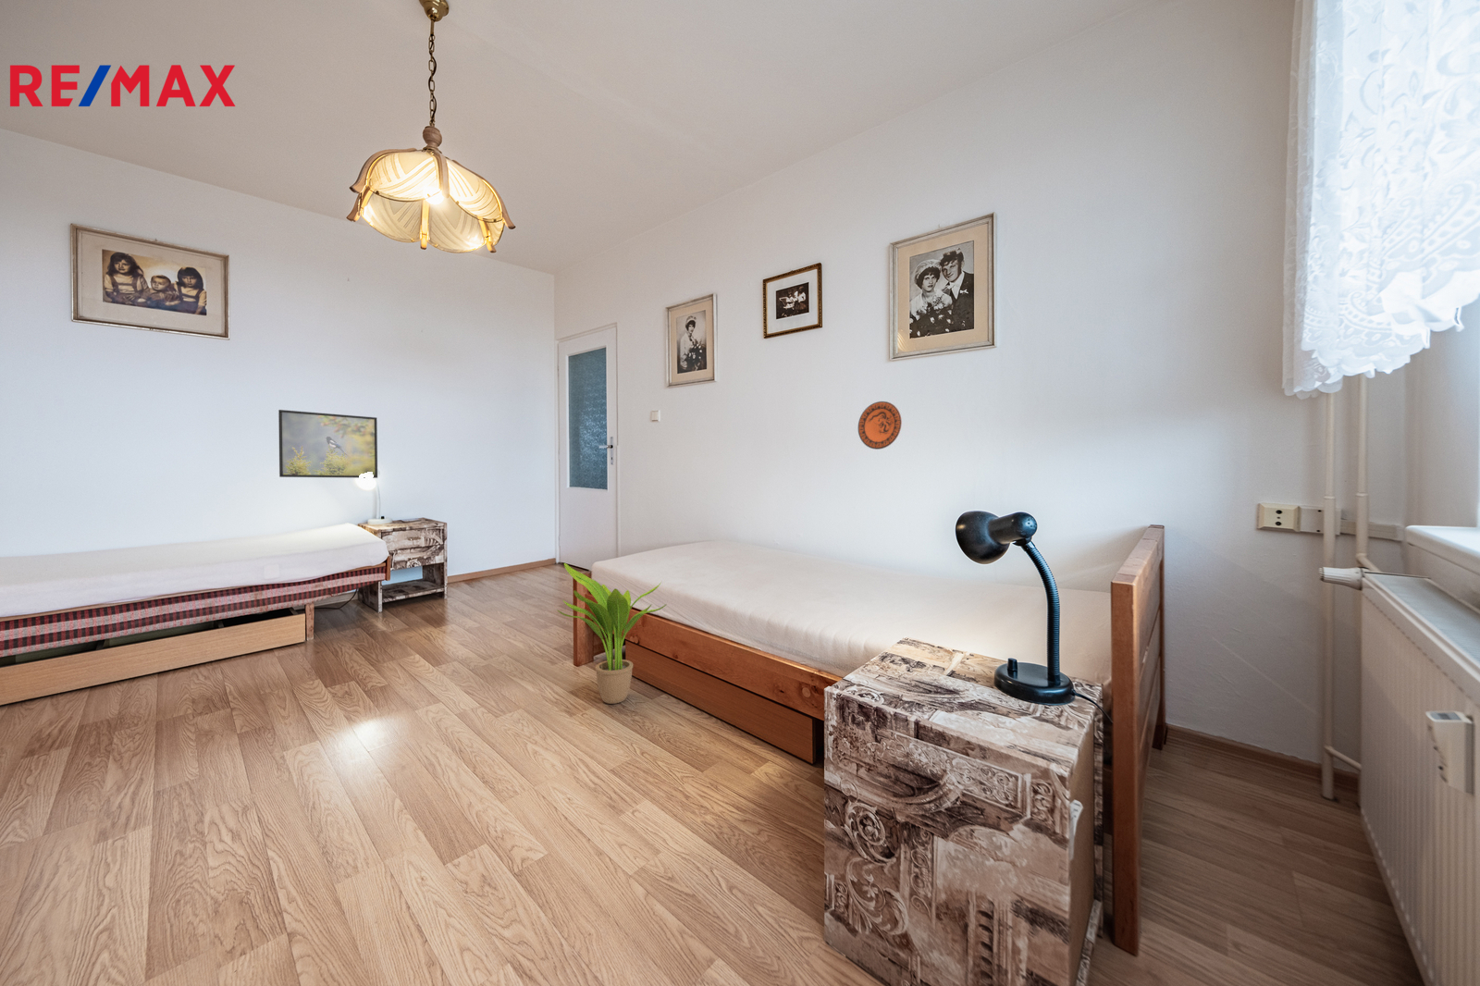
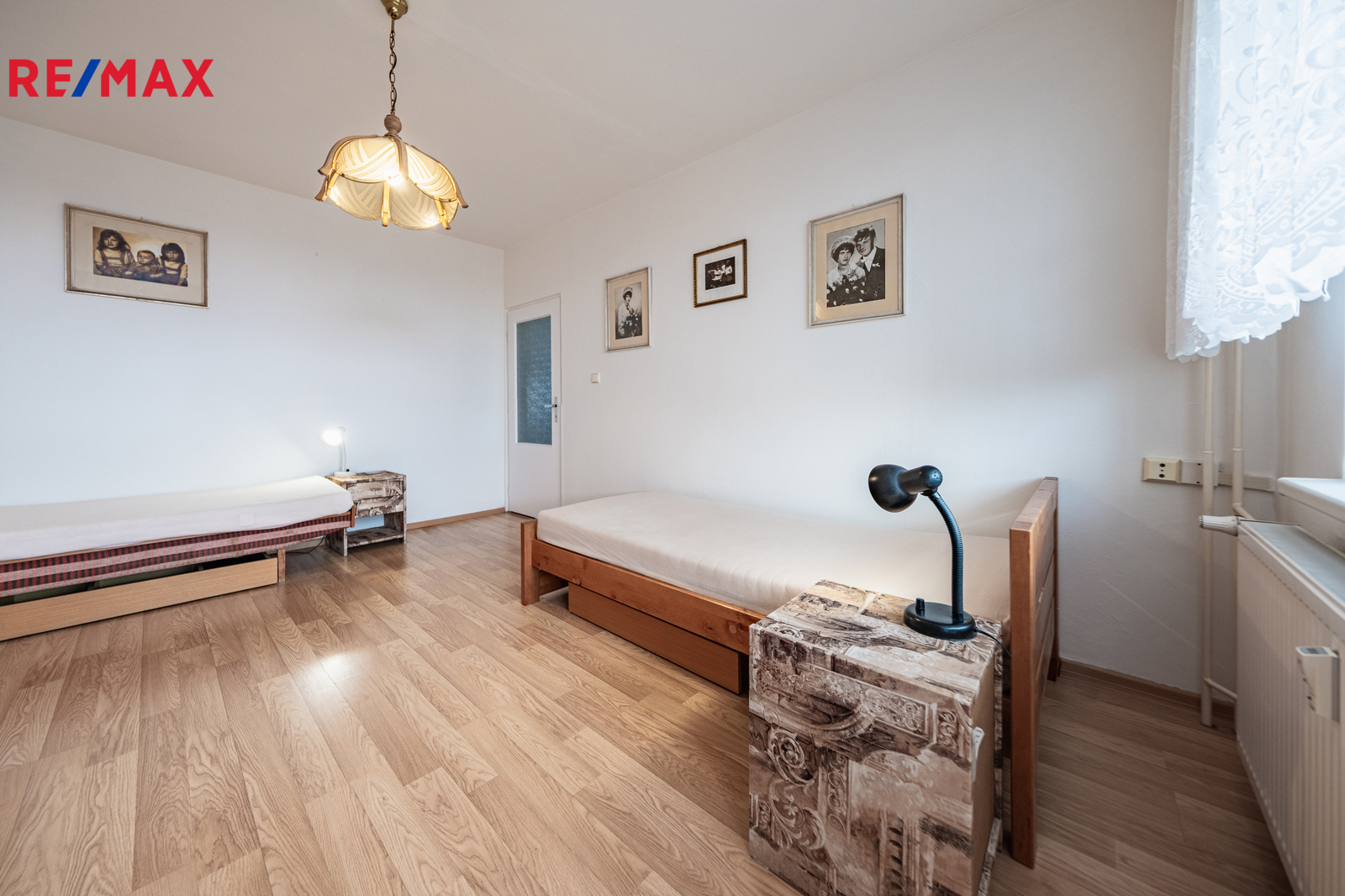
- decorative plate [857,401,902,450]
- potted plant [557,562,668,704]
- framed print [277,409,379,479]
